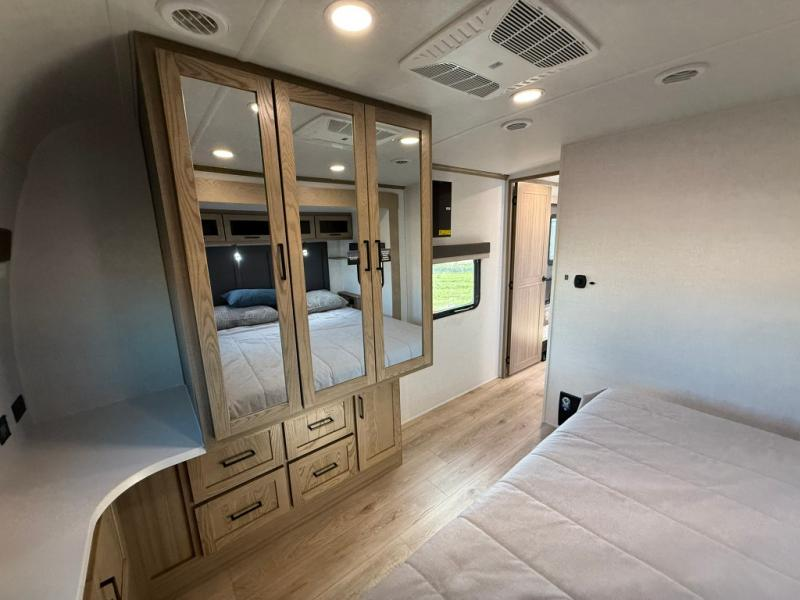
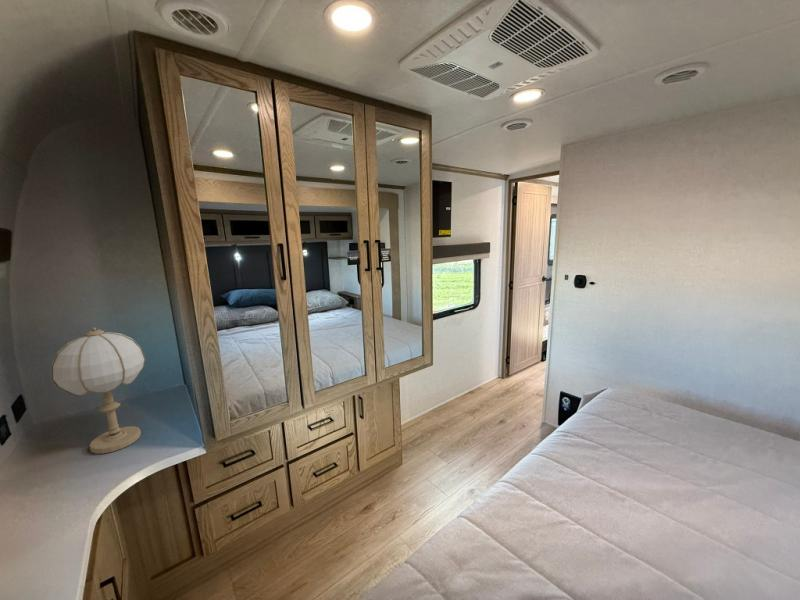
+ table lamp [50,326,146,455]
